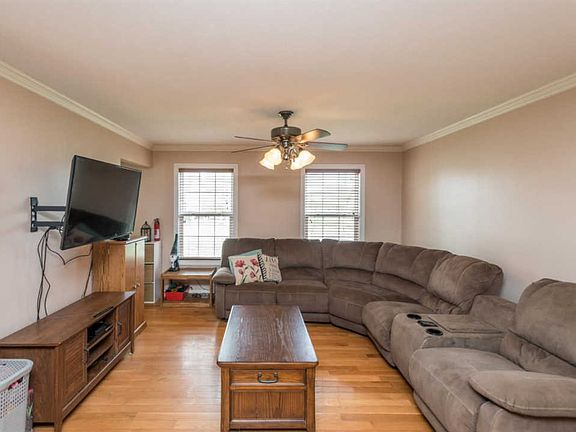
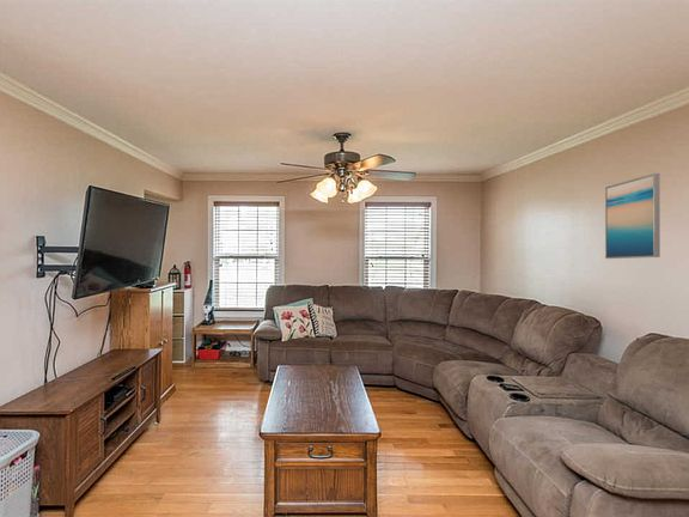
+ wall art [604,172,661,260]
